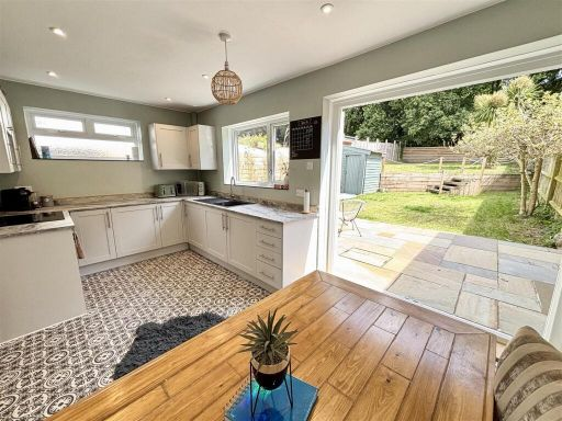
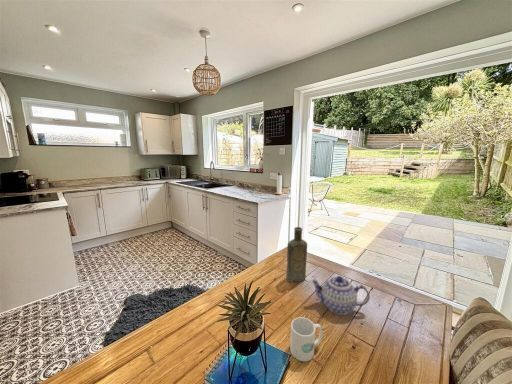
+ teapot [309,275,371,316]
+ bottle [285,226,308,283]
+ mug [289,316,324,363]
